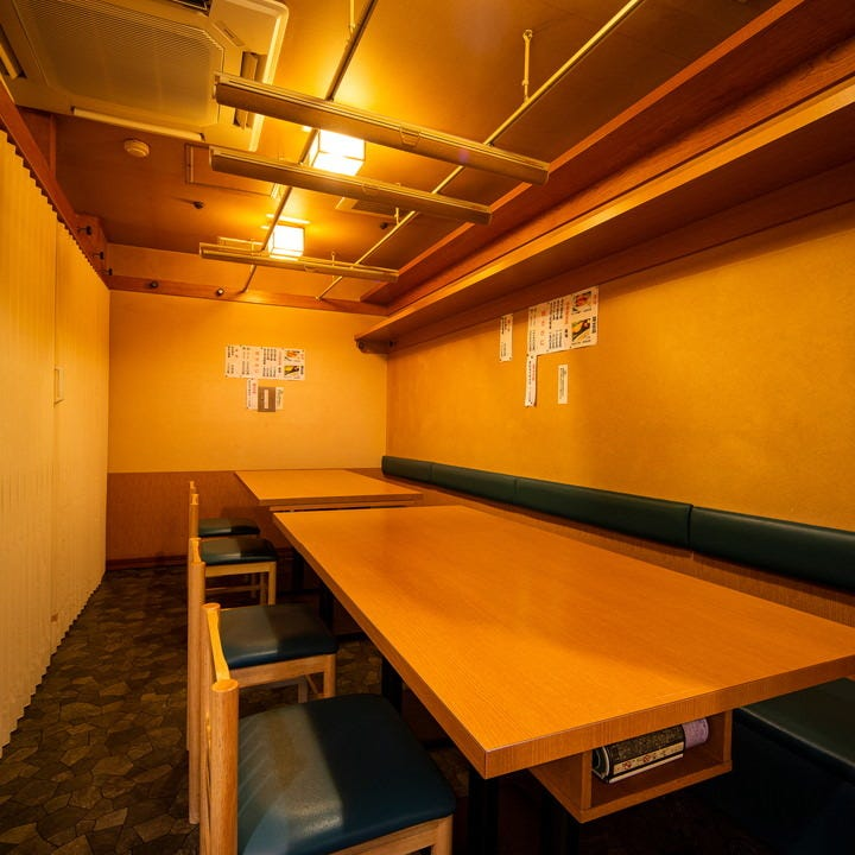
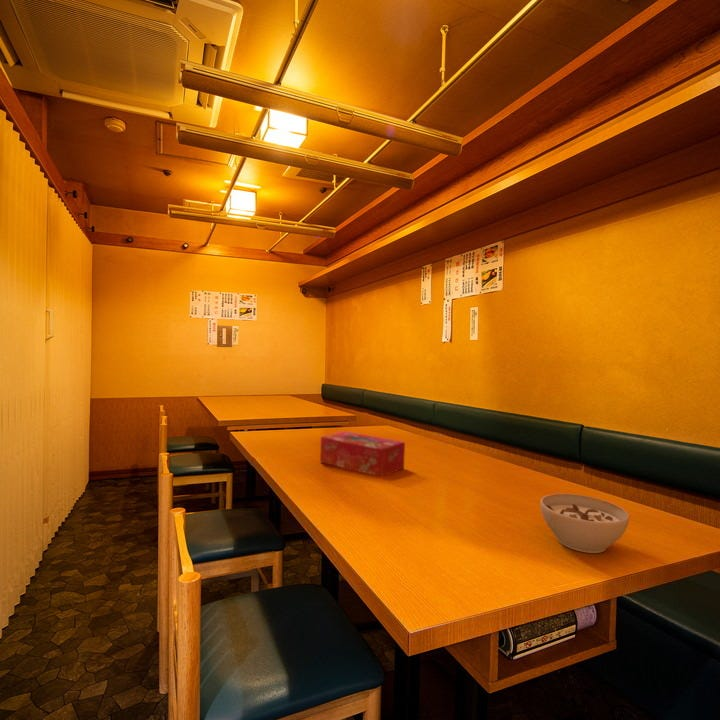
+ soup bowl [539,493,630,554]
+ tissue box [319,430,406,477]
